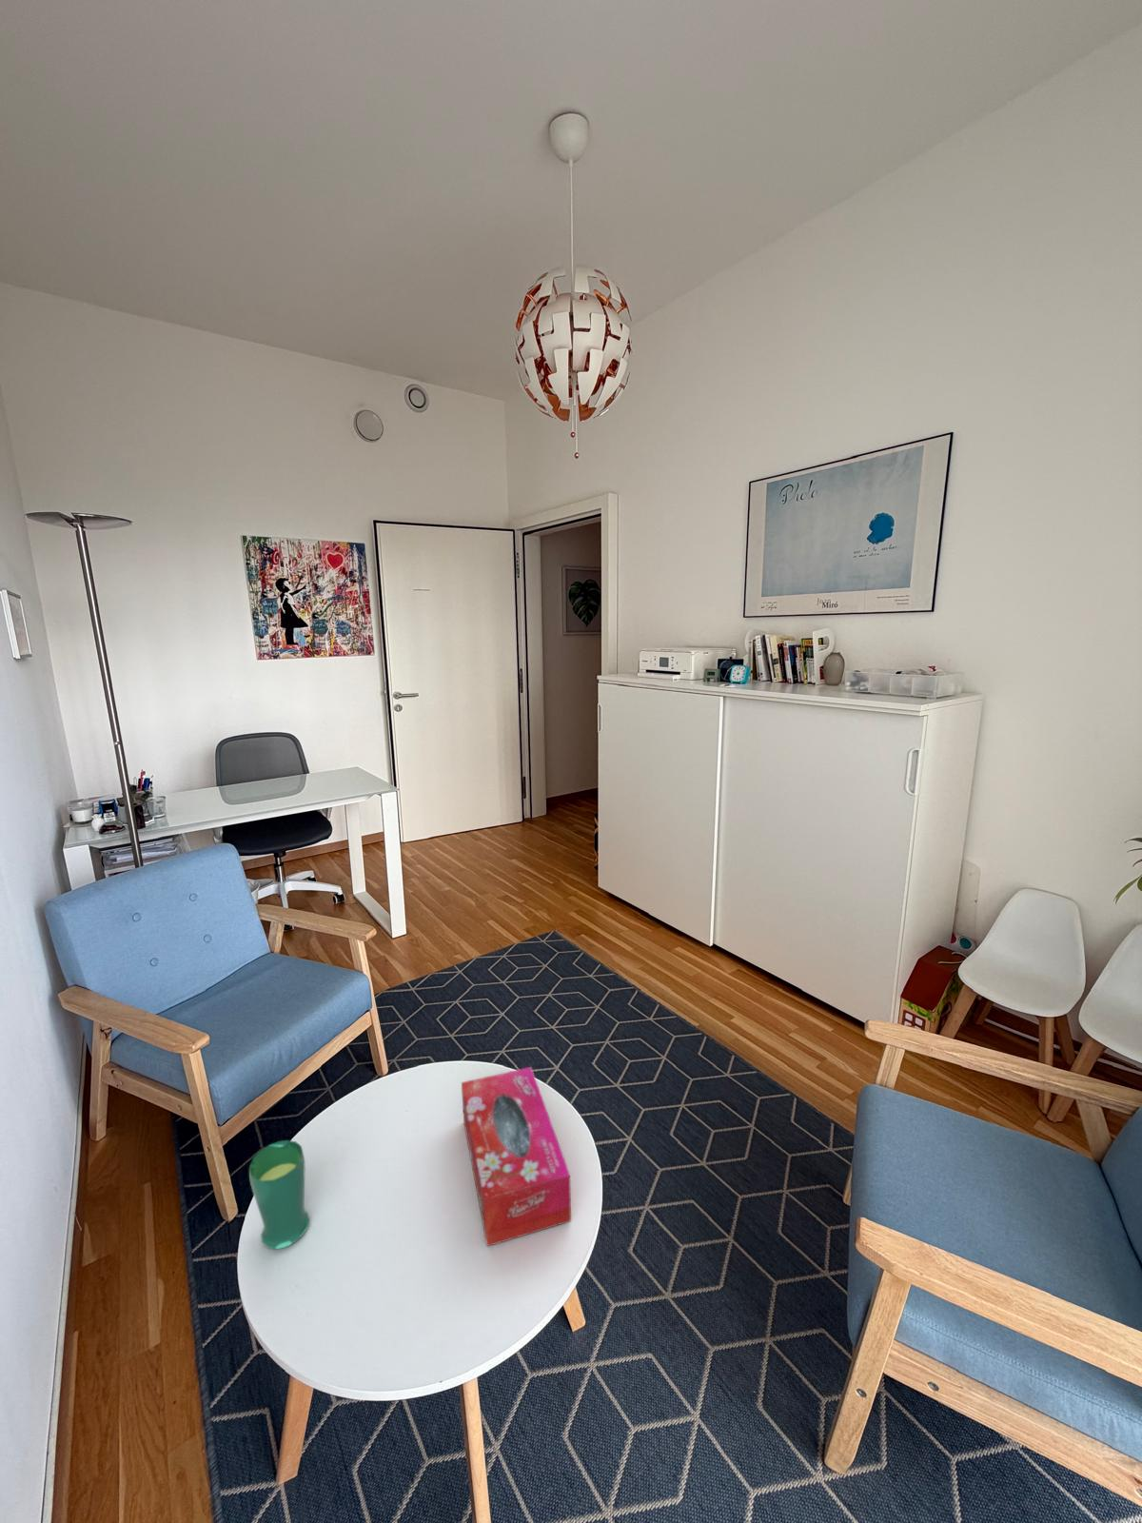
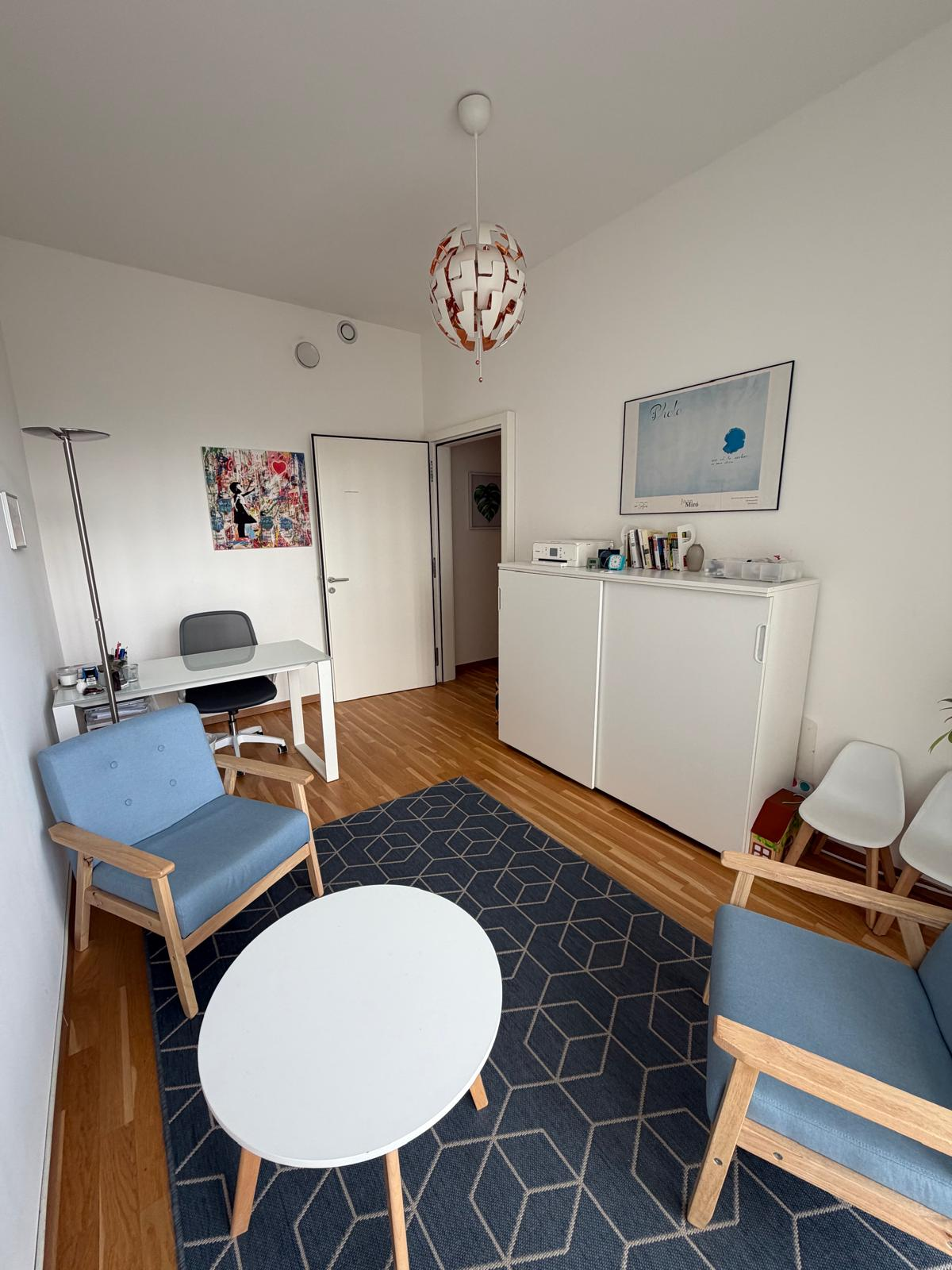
- tissue box [461,1066,572,1247]
- glass [248,1139,311,1250]
